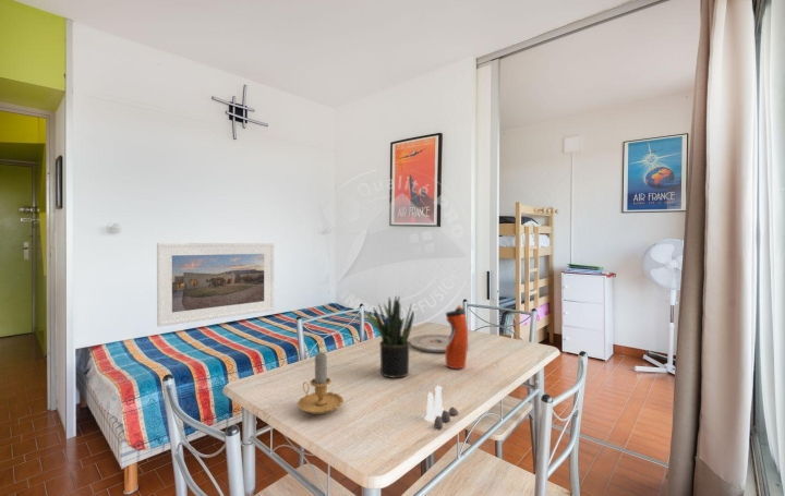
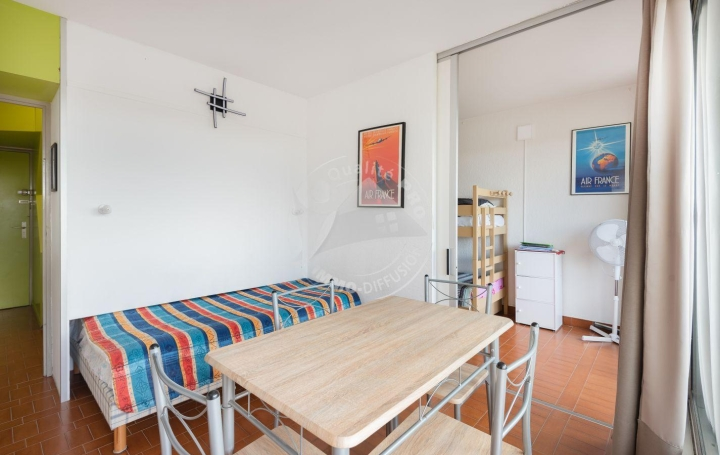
- candle [297,350,345,415]
- salt and pepper shaker set [424,385,459,430]
- potted plant [364,294,415,379]
- water bottle [444,304,469,370]
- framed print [156,242,275,328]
- plate [409,334,450,353]
